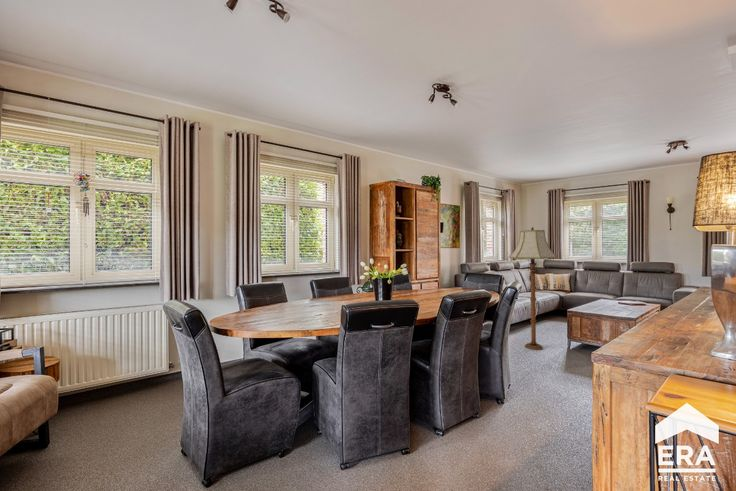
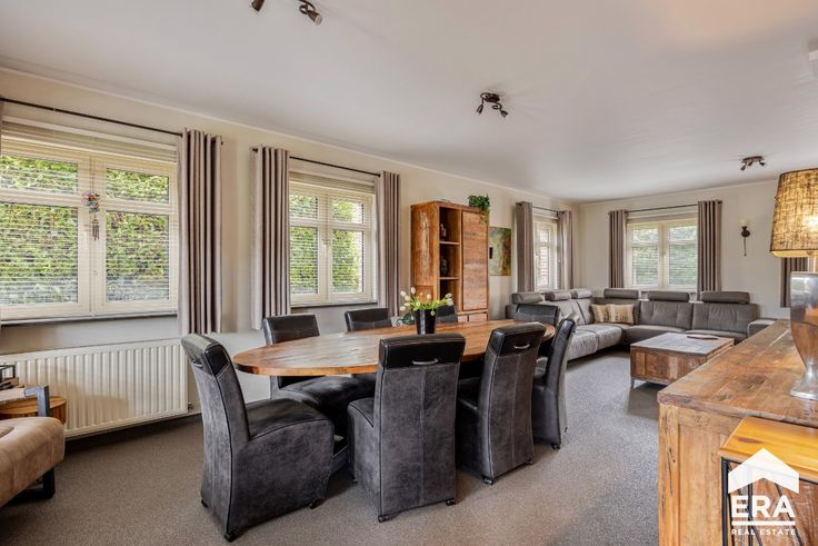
- floor lamp [508,226,559,351]
